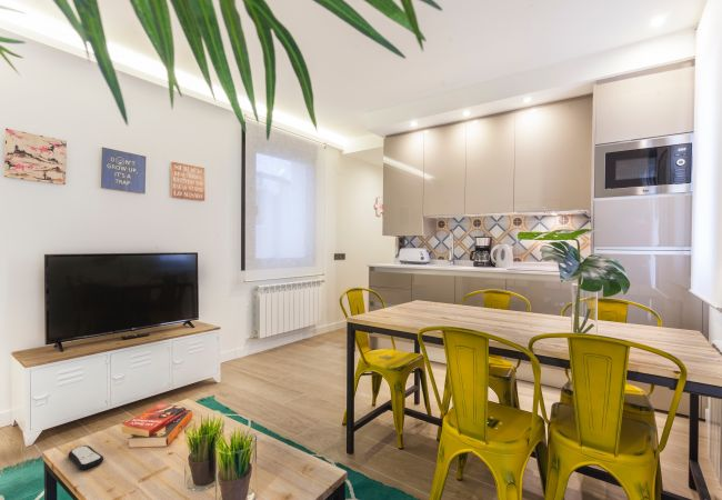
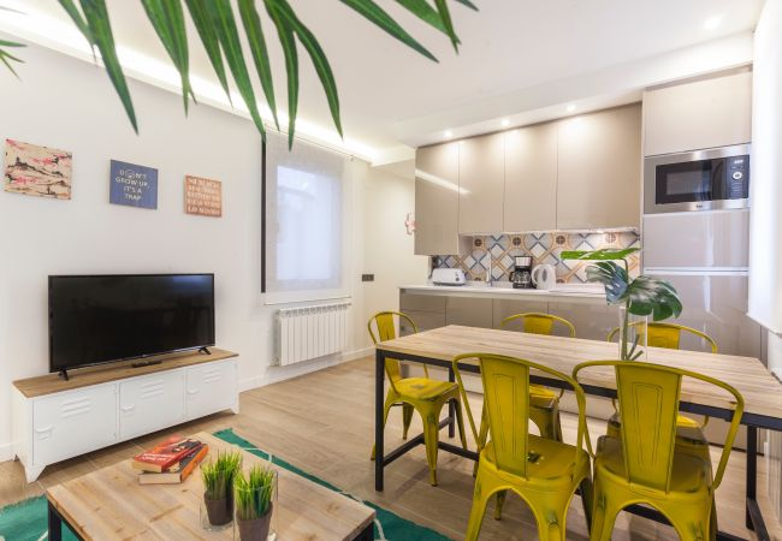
- remote control [68,444,104,471]
